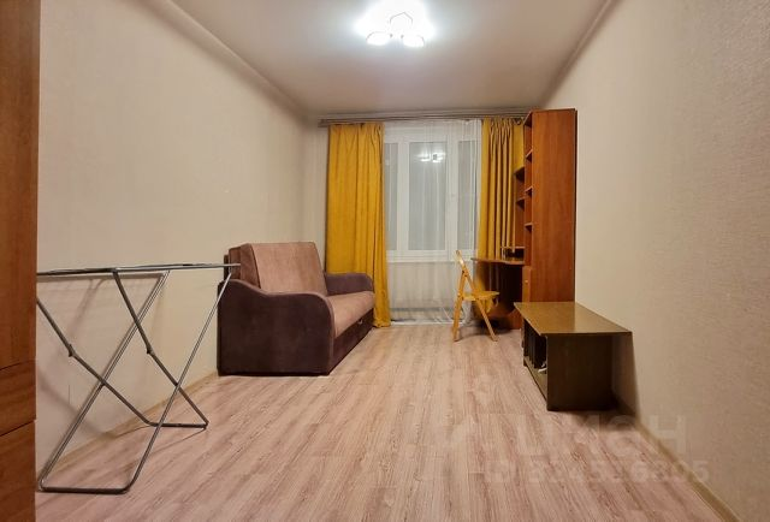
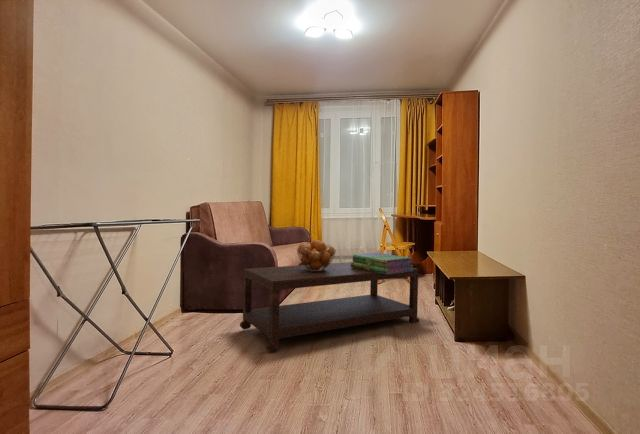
+ fruit basket [296,239,337,271]
+ stack of books [350,252,415,274]
+ coffee table [239,261,420,353]
